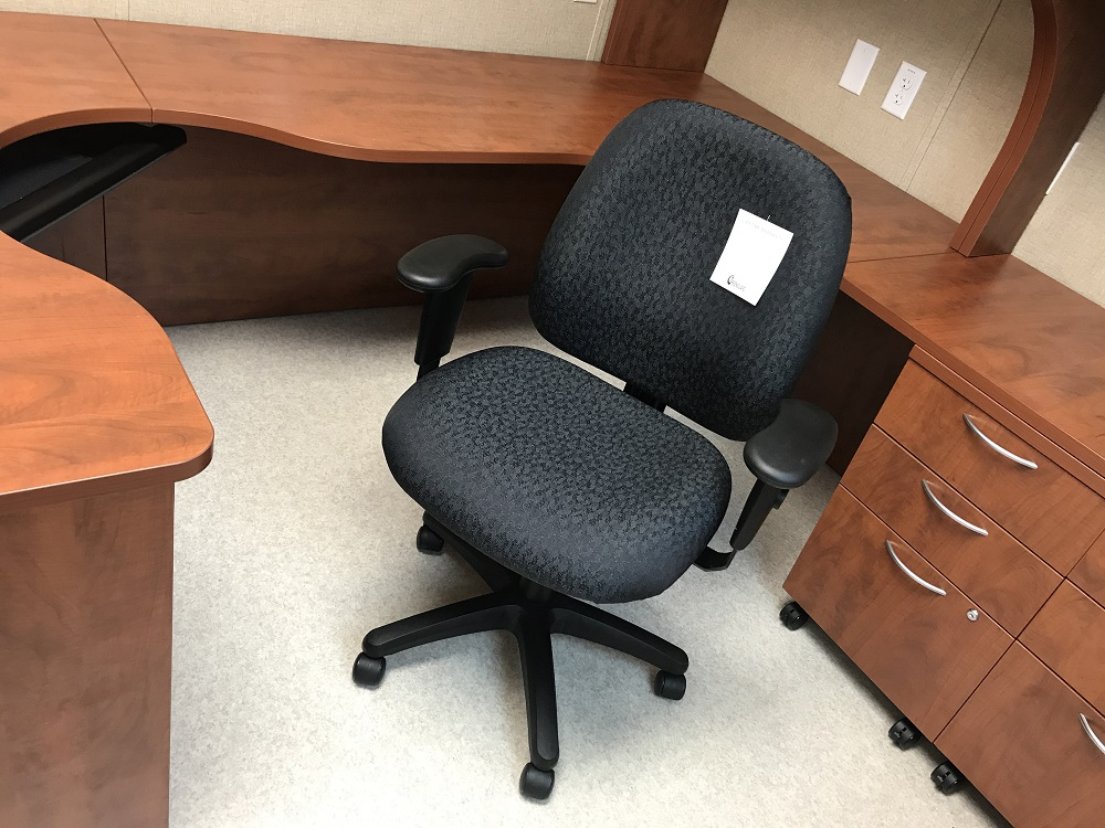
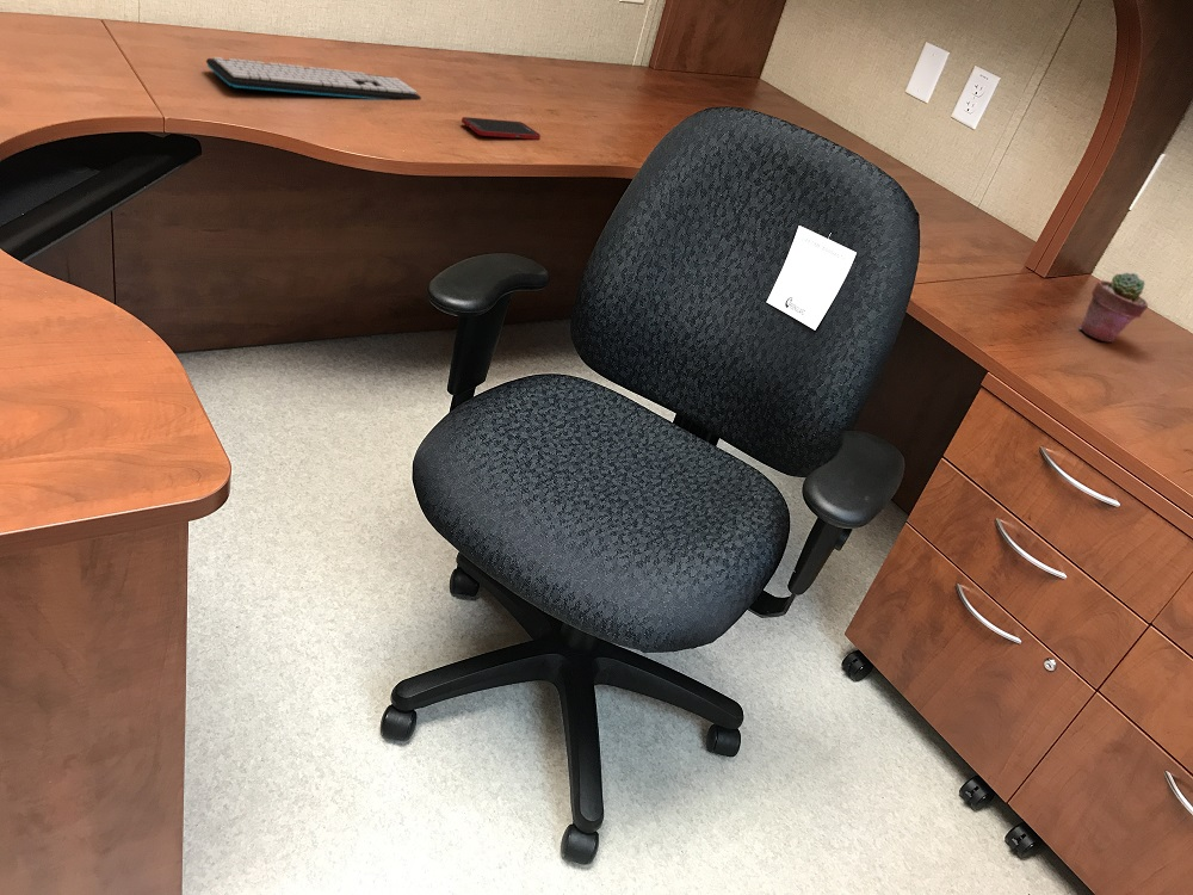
+ cell phone [460,116,542,141]
+ potted succulent [1078,271,1149,344]
+ keyboard [205,56,422,101]
